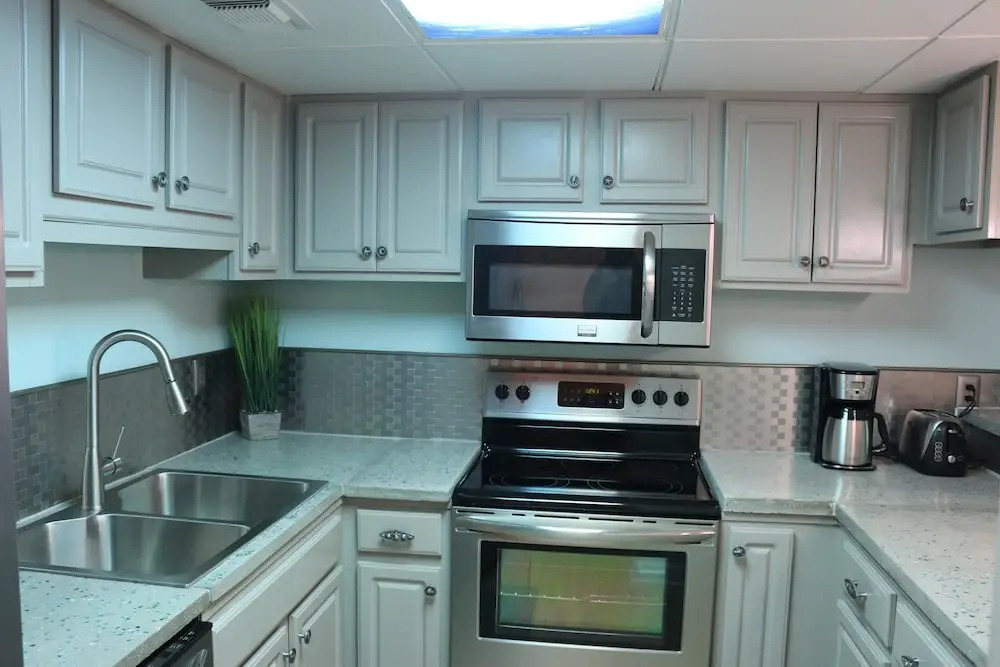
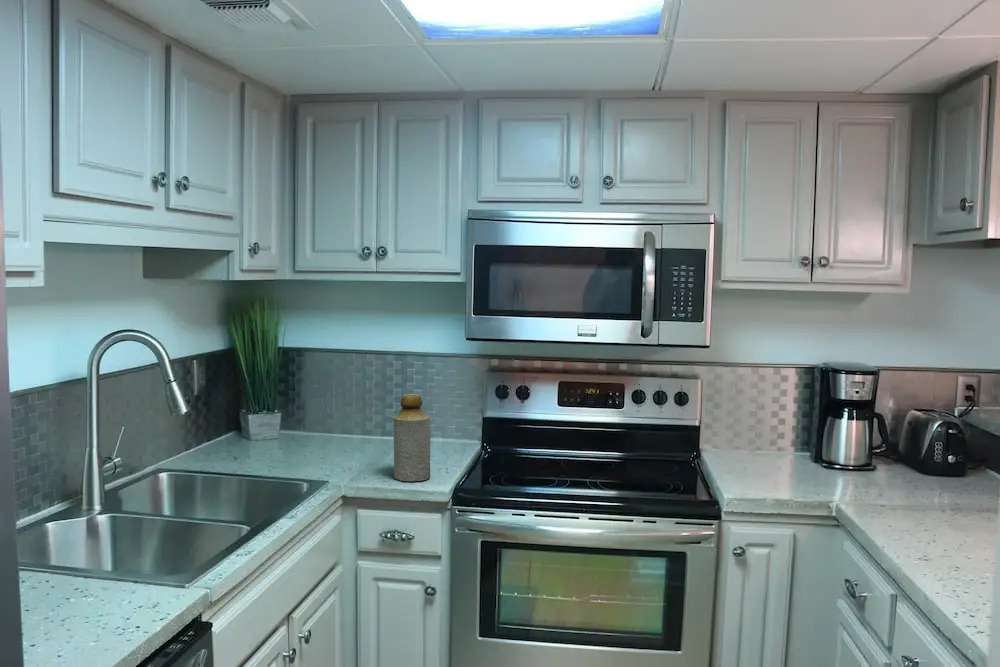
+ bottle [392,393,431,482]
